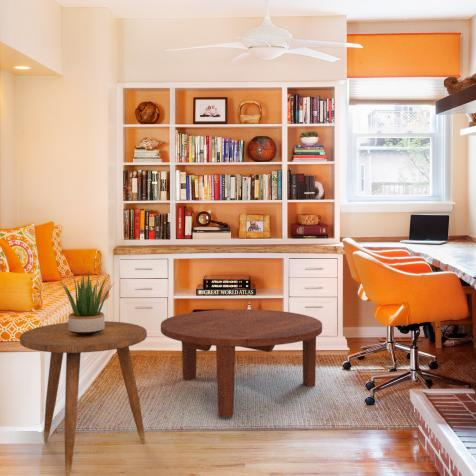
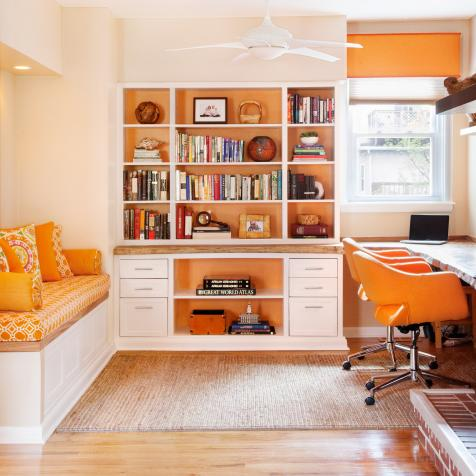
- potted plant [59,271,115,335]
- coffee table [160,308,323,418]
- side table [19,320,148,476]
